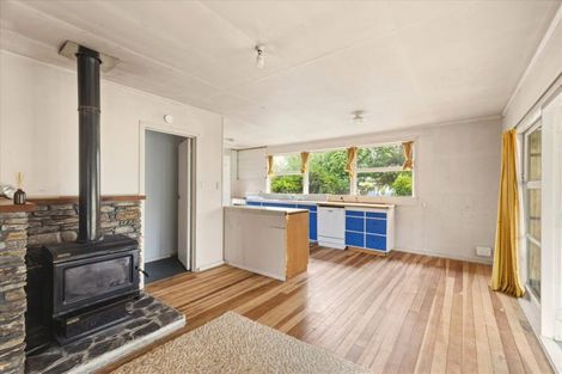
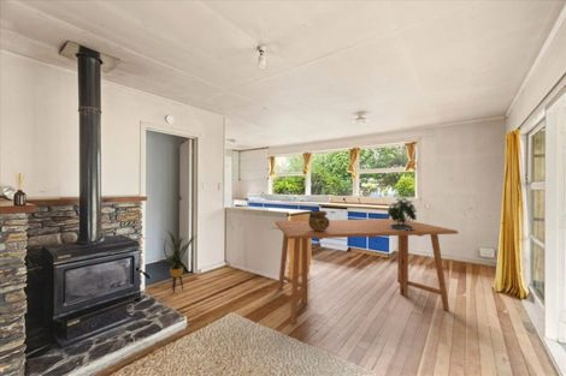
+ dining table [273,217,460,326]
+ house plant [158,229,199,294]
+ potted plant [387,197,418,231]
+ ceramic pot [307,210,330,231]
